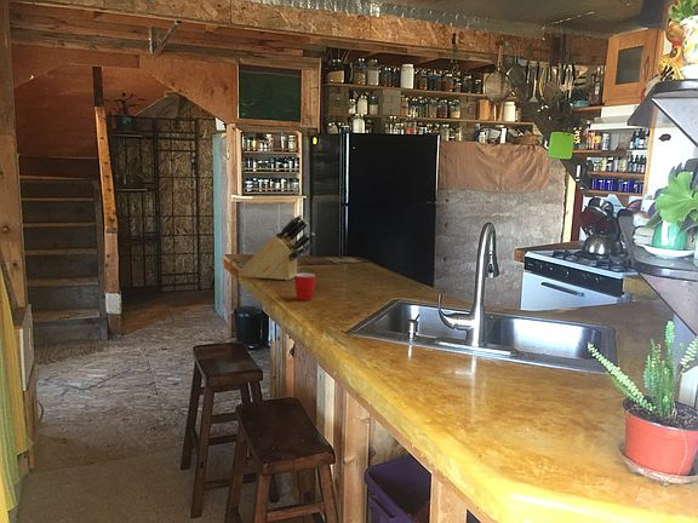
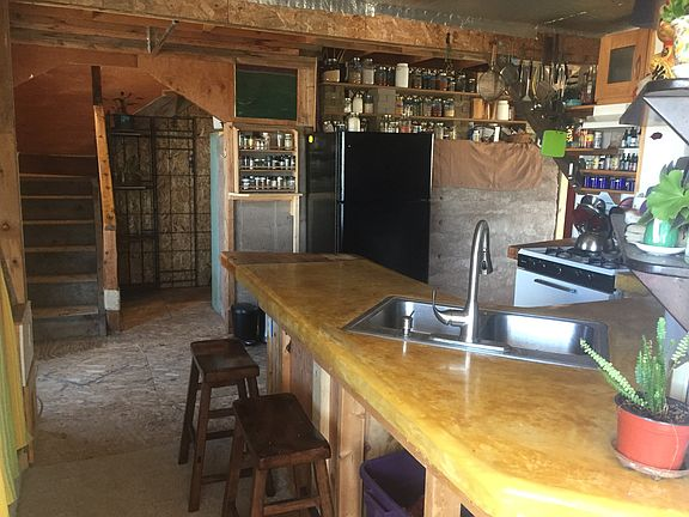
- mug [293,272,316,301]
- knife block [238,213,315,282]
